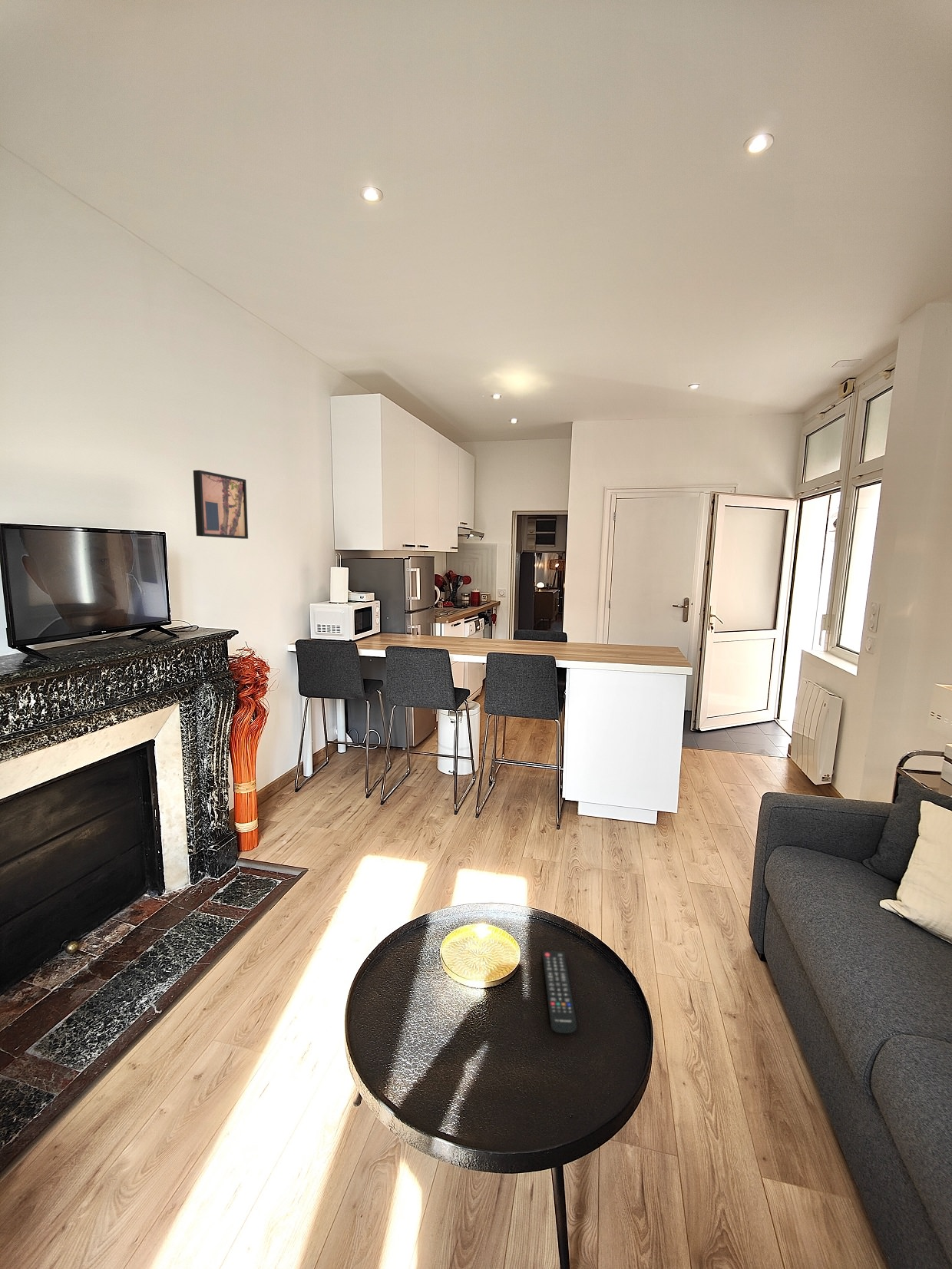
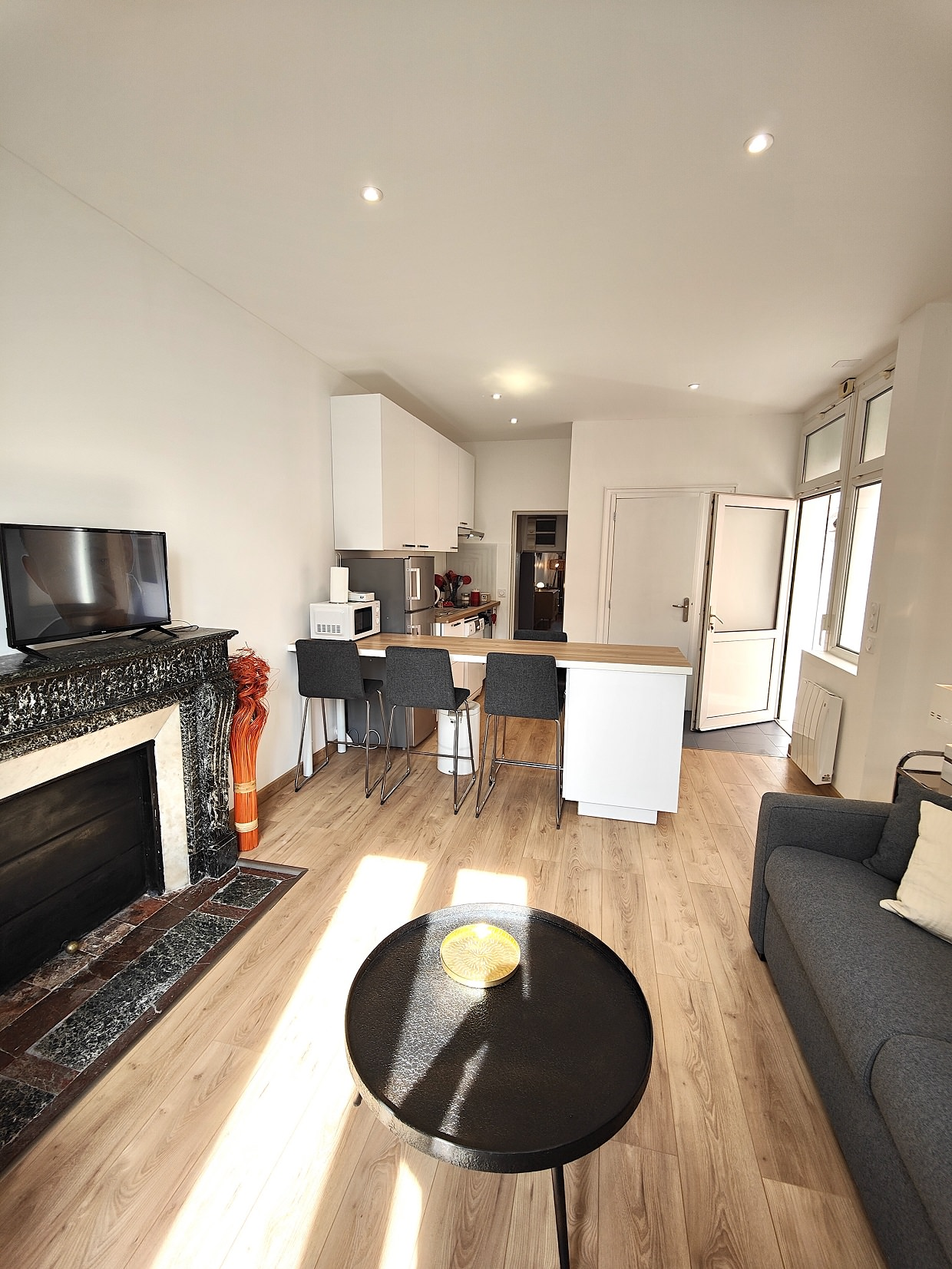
- wall art [193,469,249,540]
- remote control [541,950,578,1034]
